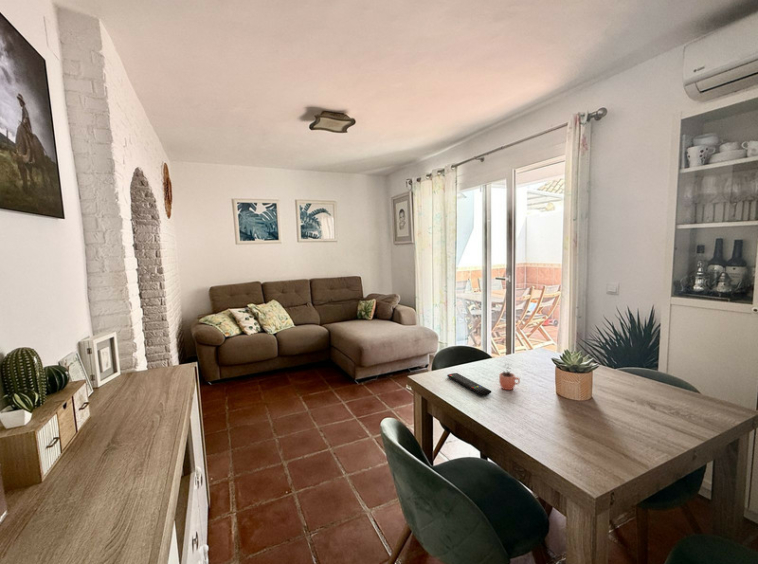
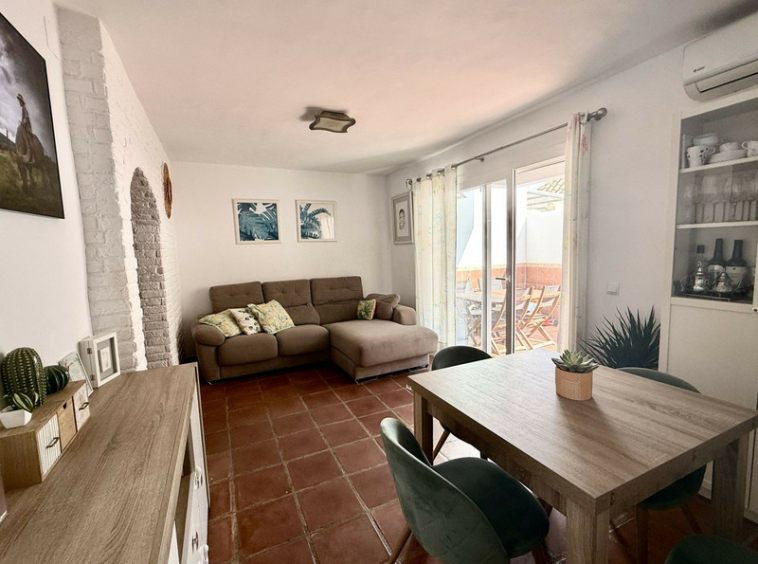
- cocoa [498,362,521,391]
- remote control [446,372,492,397]
